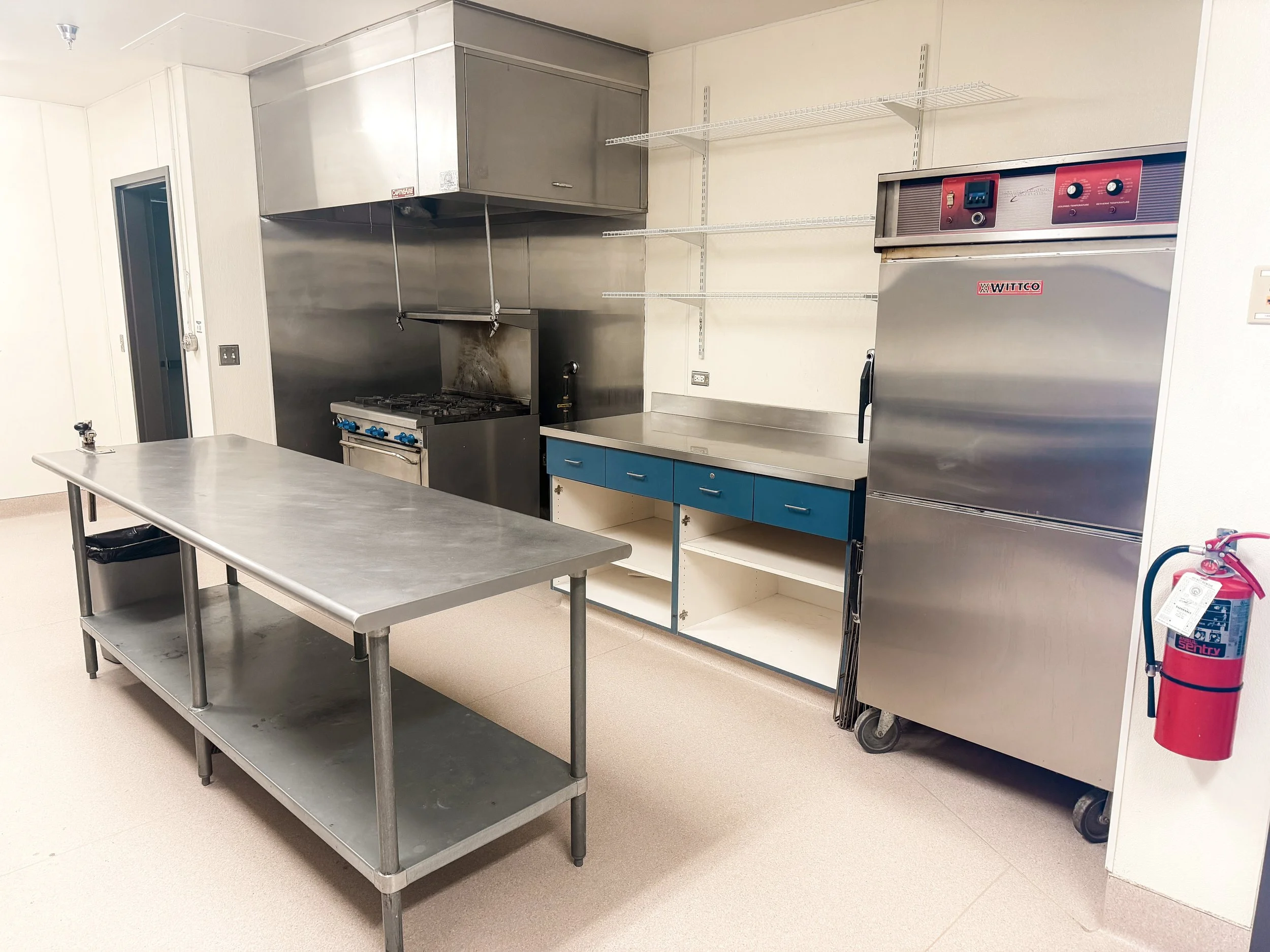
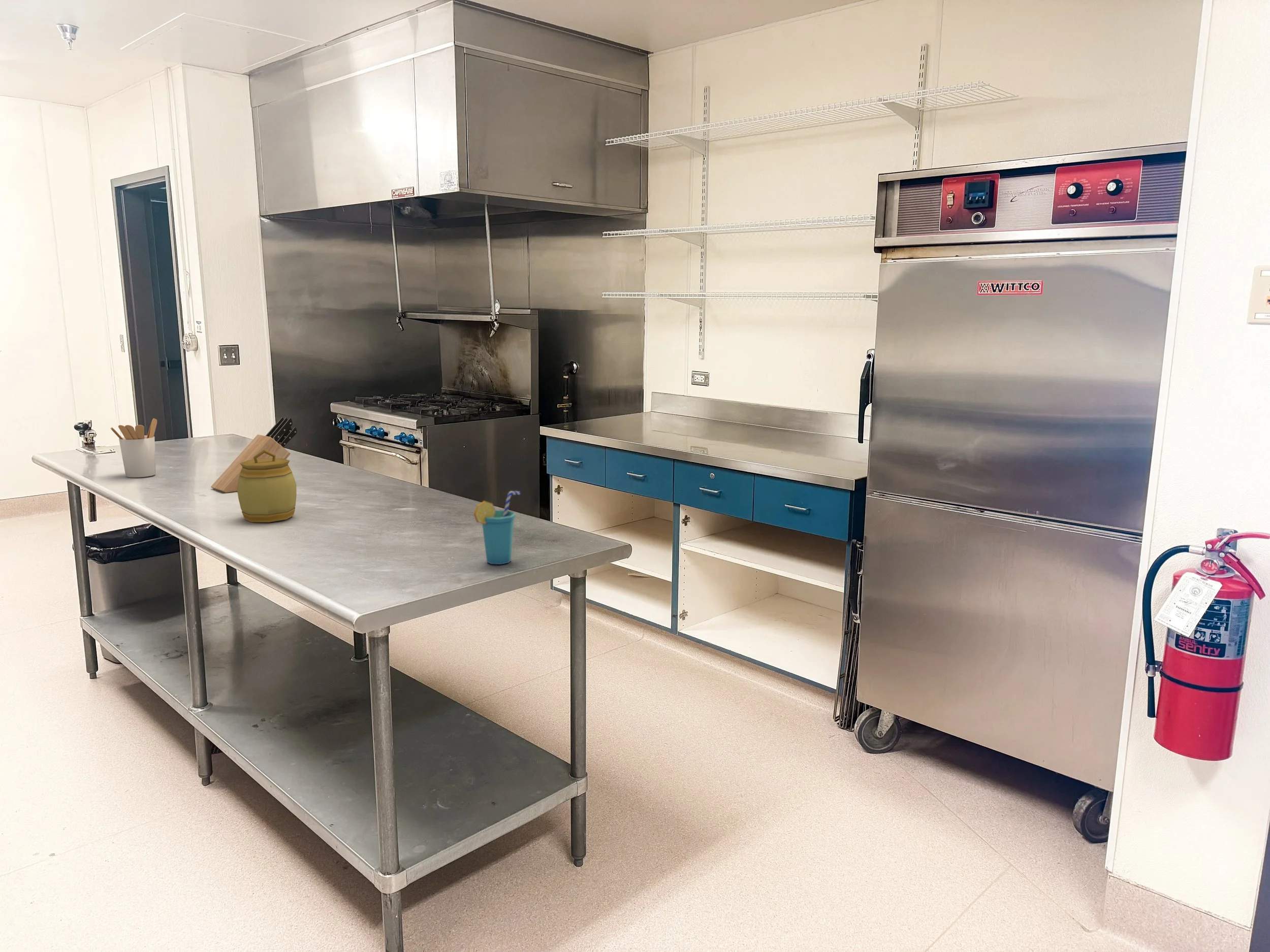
+ jar [237,449,297,523]
+ cup [473,490,521,565]
+ utensil holder [110,418,157,478]
+ knife block [210,417,298,493]
